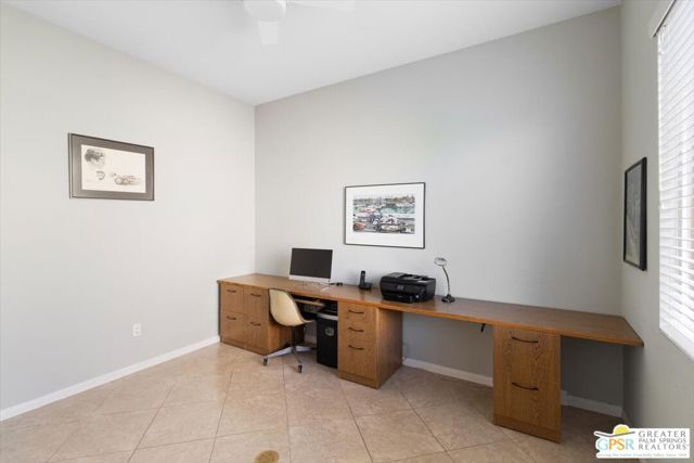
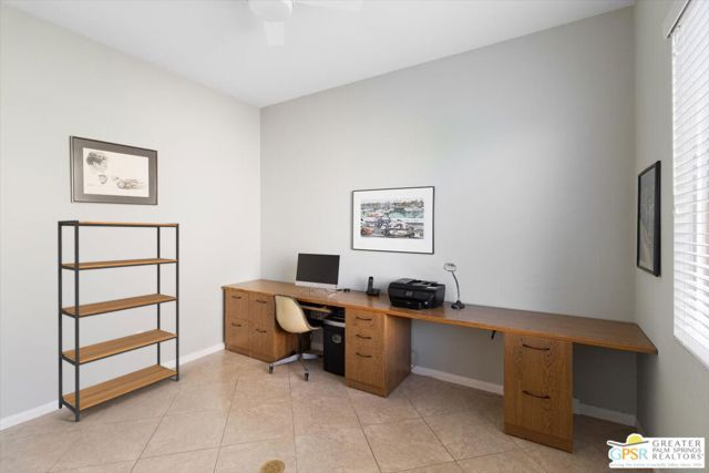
+ bookshelf [56,219,181,423]
